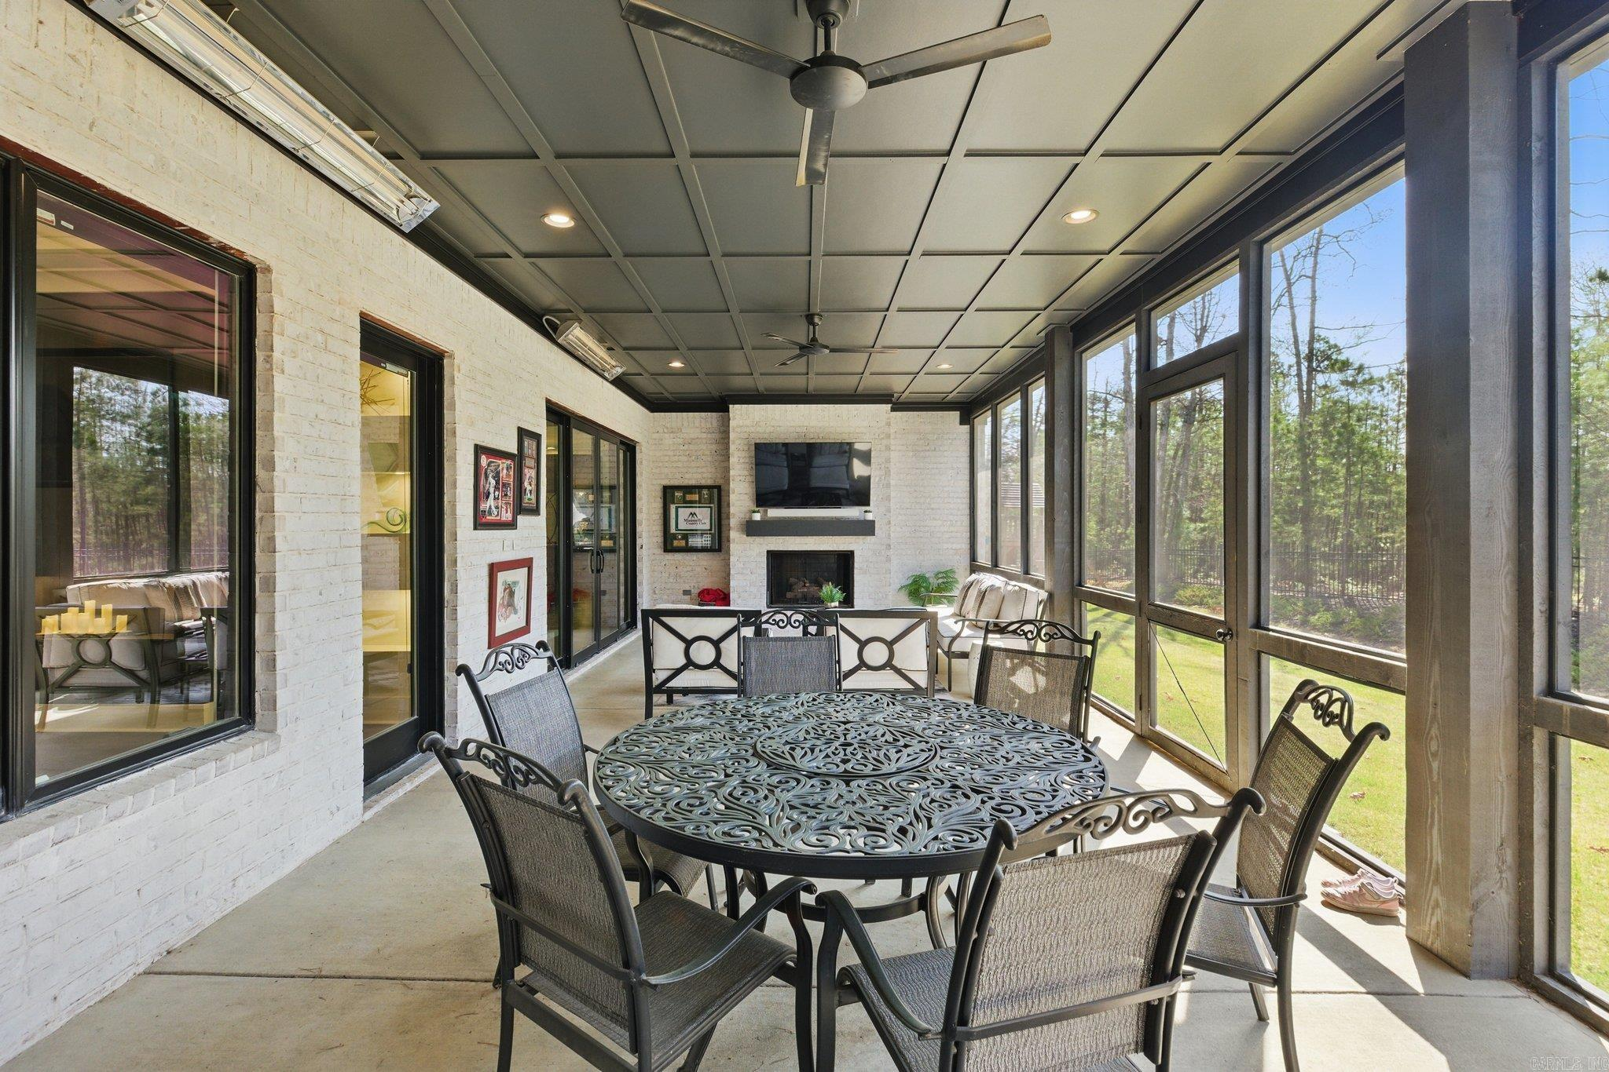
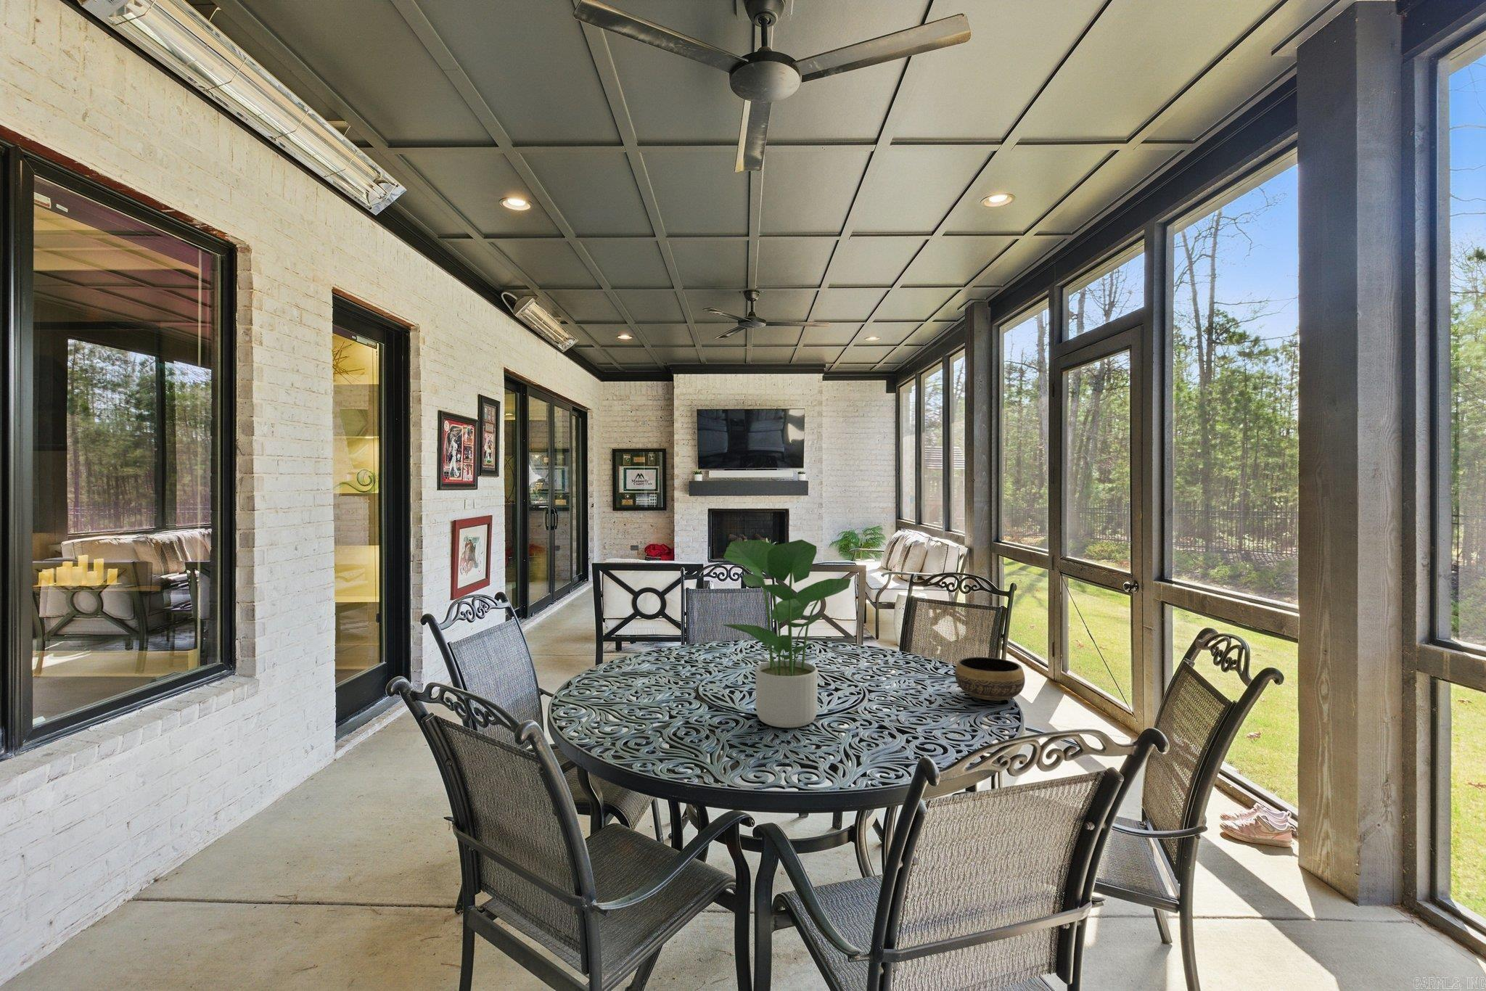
+ bowl [954,657,1026,701]
+ potted plant [722,539,851,729]
